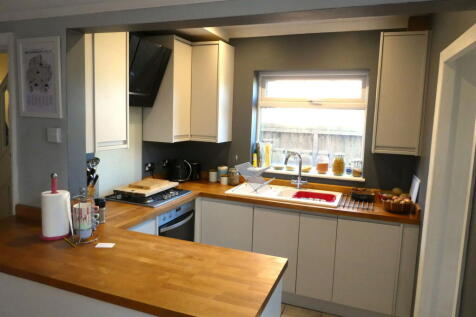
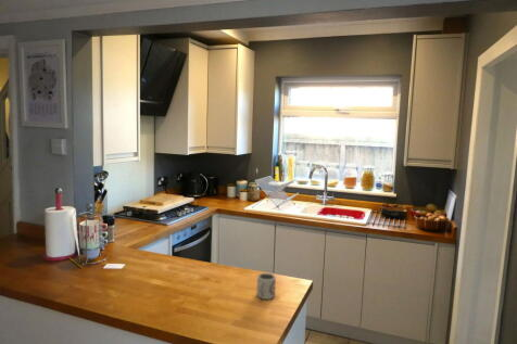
+ cup [255,272,277,301]
